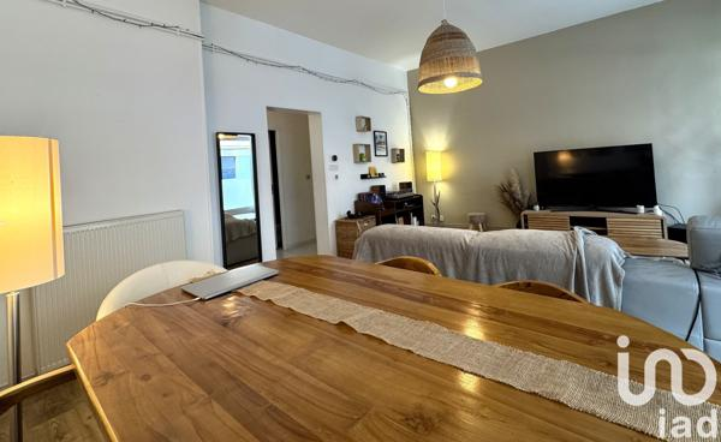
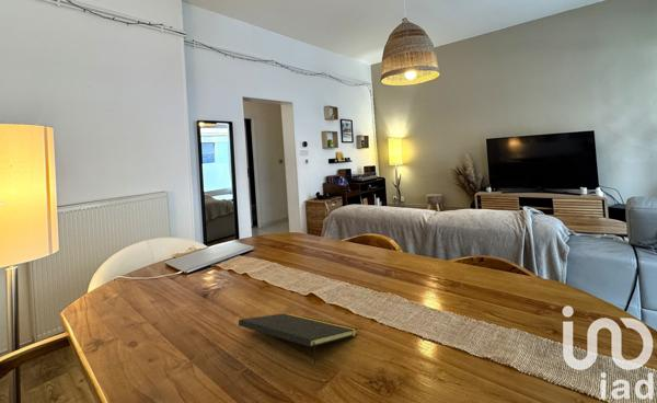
+ notepad [238,313,359,366]
